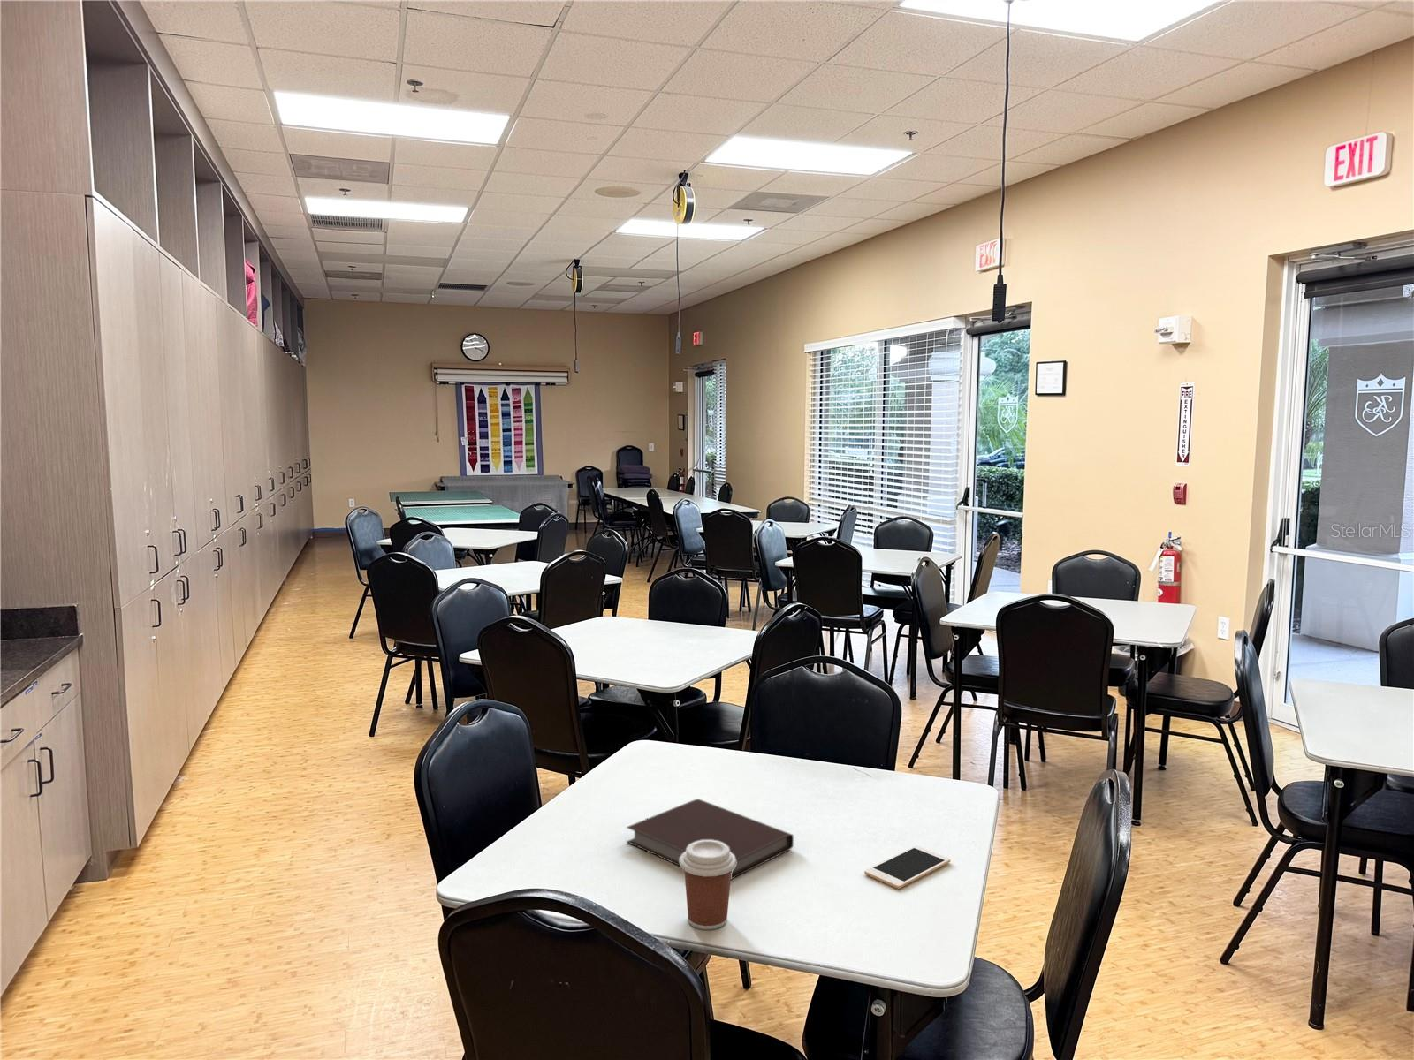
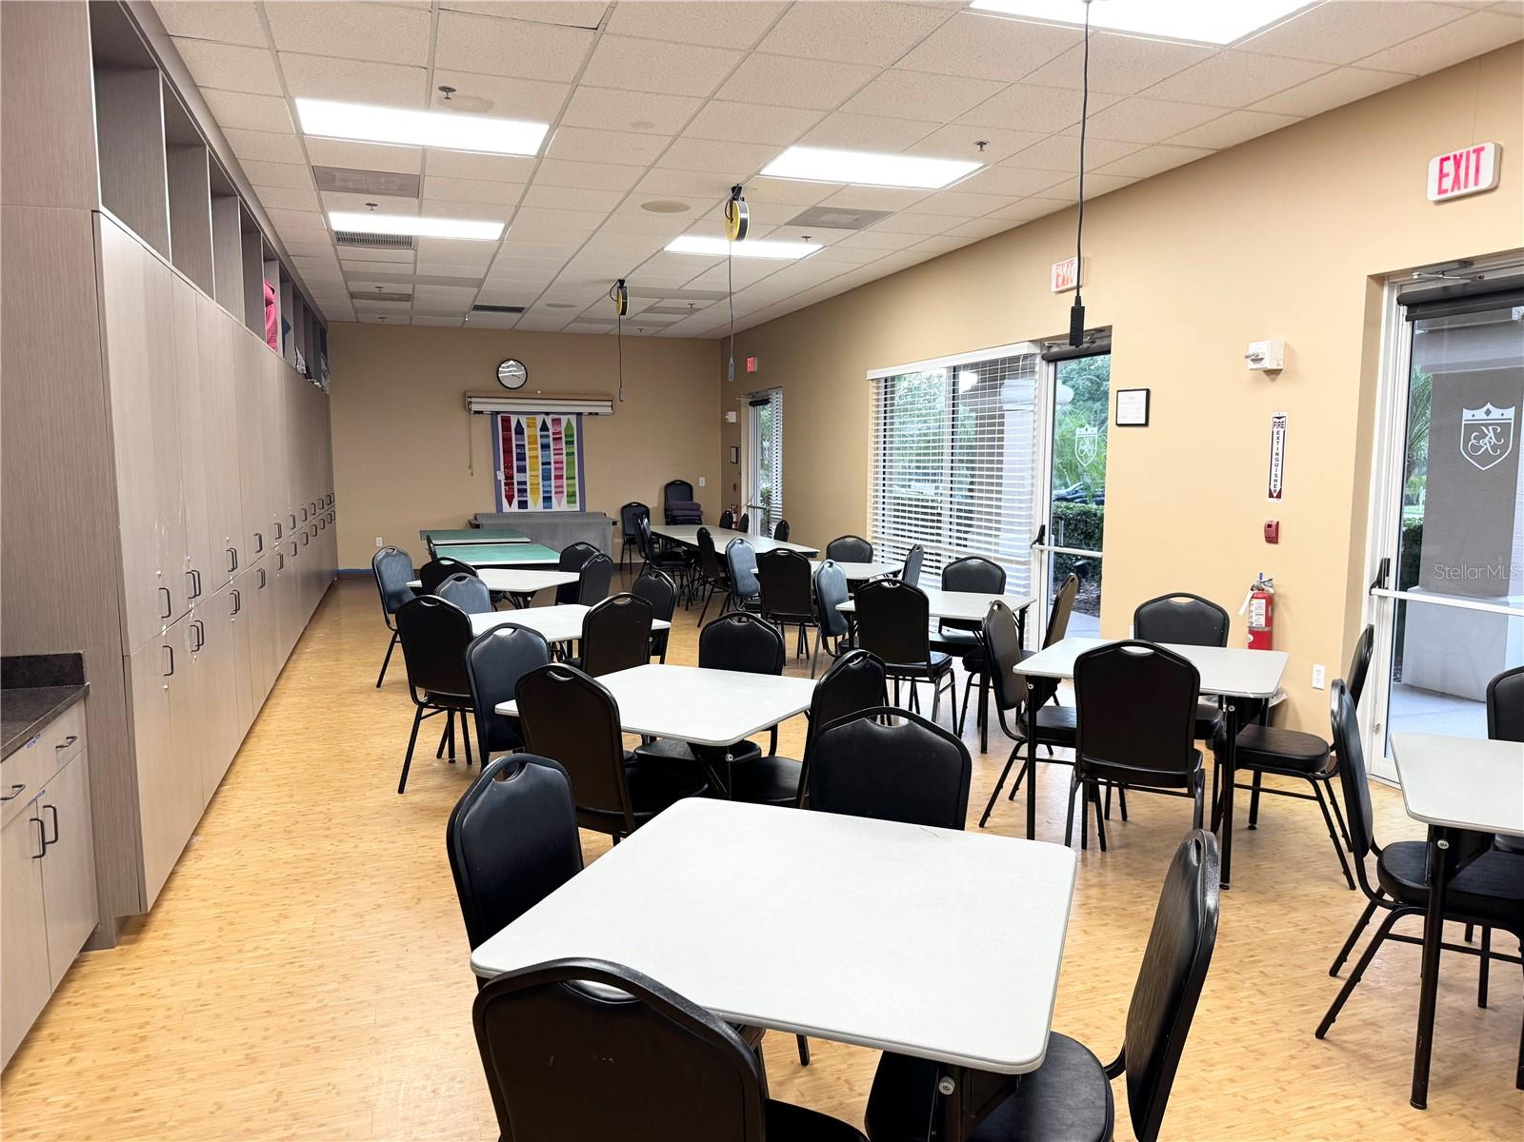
- cell phone [863,844,951,890]
- notebook [626,797,795,881]
- coffee cup [679,840,736,931]
